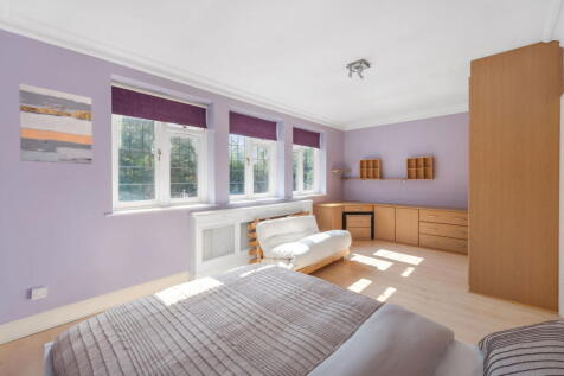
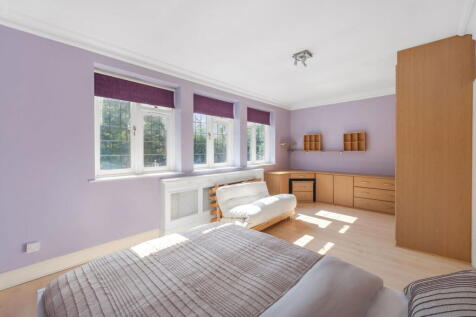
- wall art [18,82,94,165]
